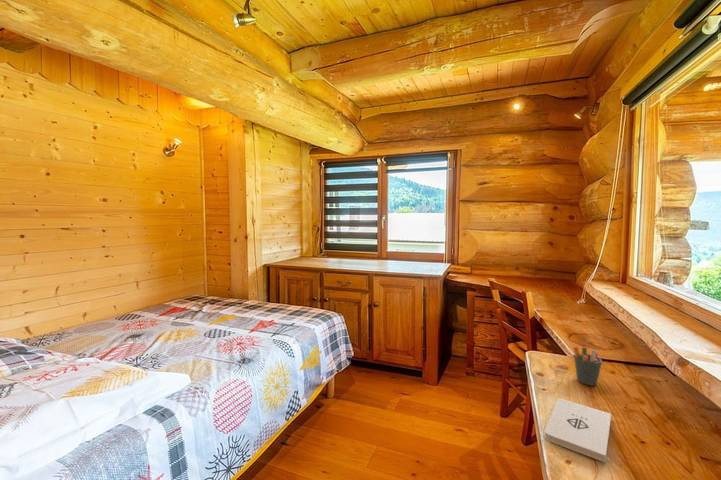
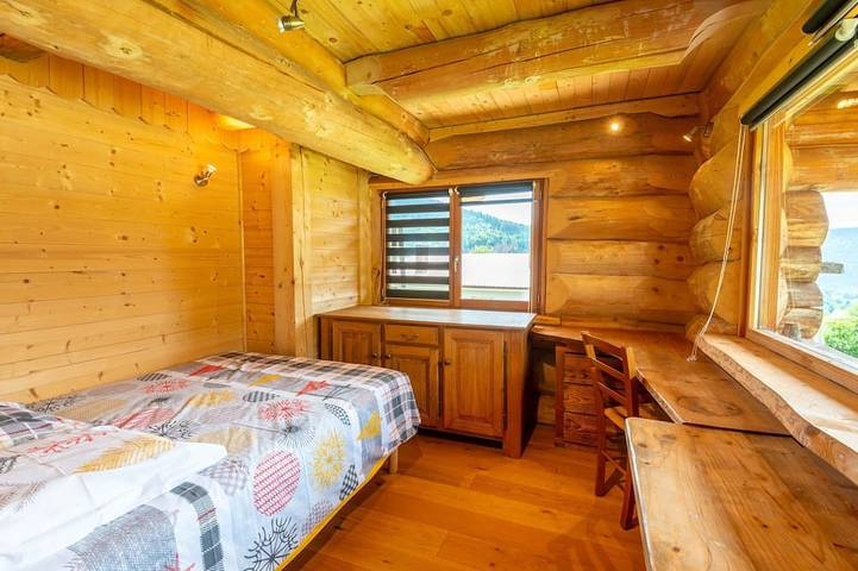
- notepad [543,398,612,463]
- pen holder [572,346,603,386]
